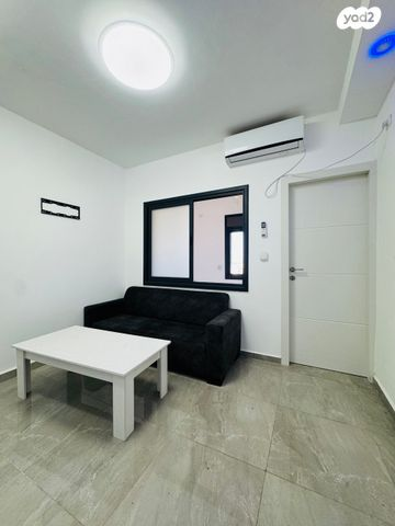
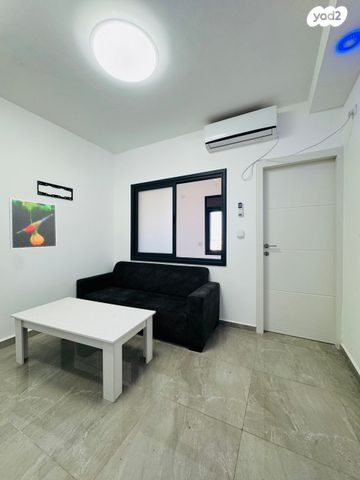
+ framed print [8,197,58,250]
